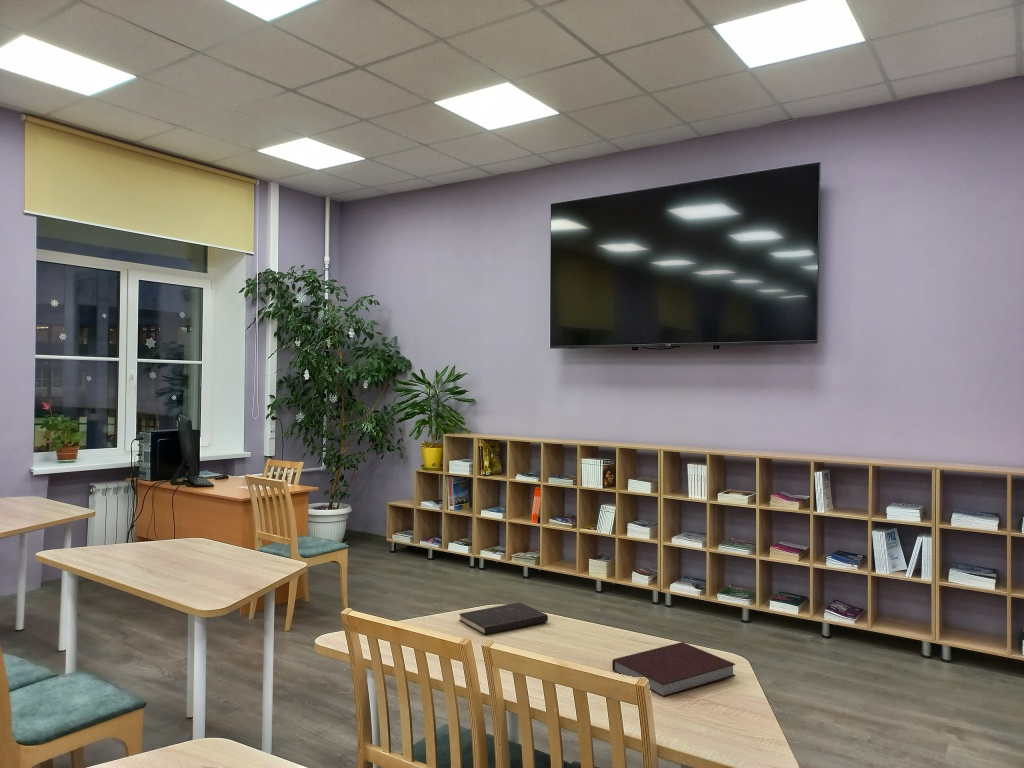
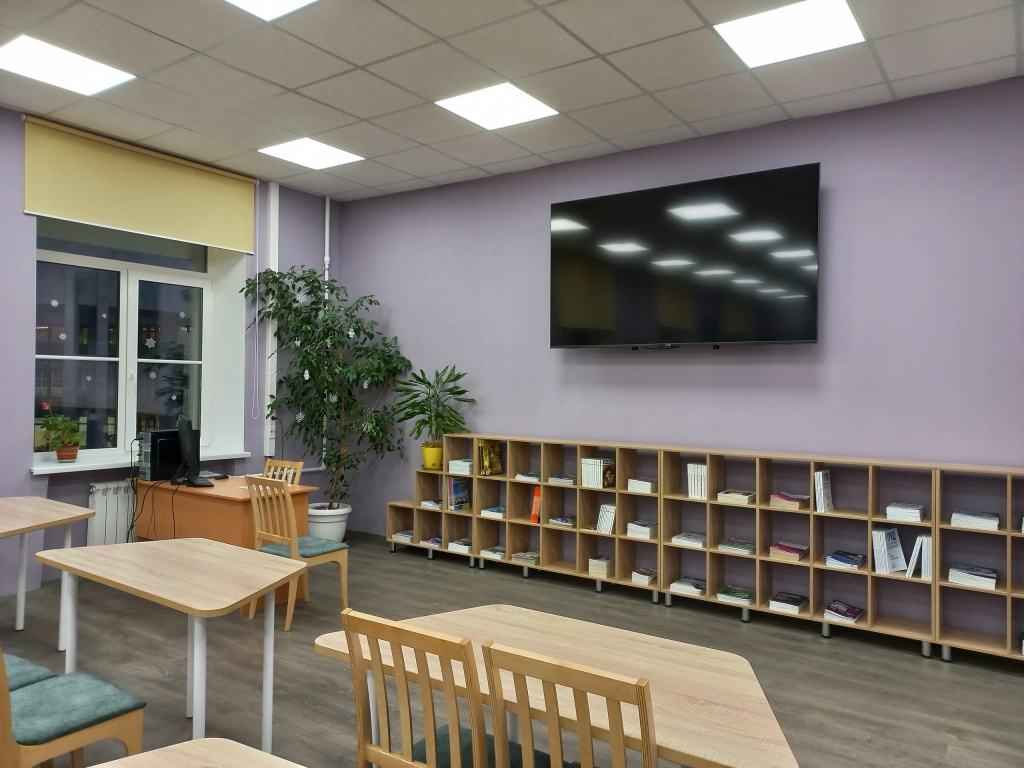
- notebook [611,641,737,698]
- hardcover book [458,601,549,636]
